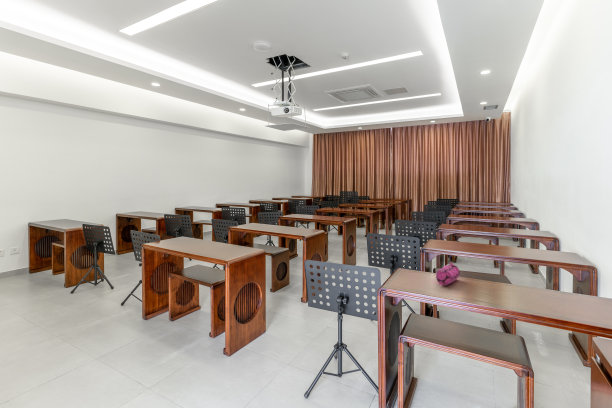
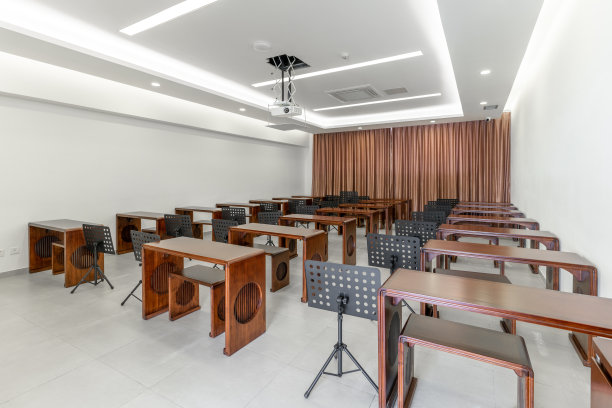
- pencil case [435,261,461,286]
